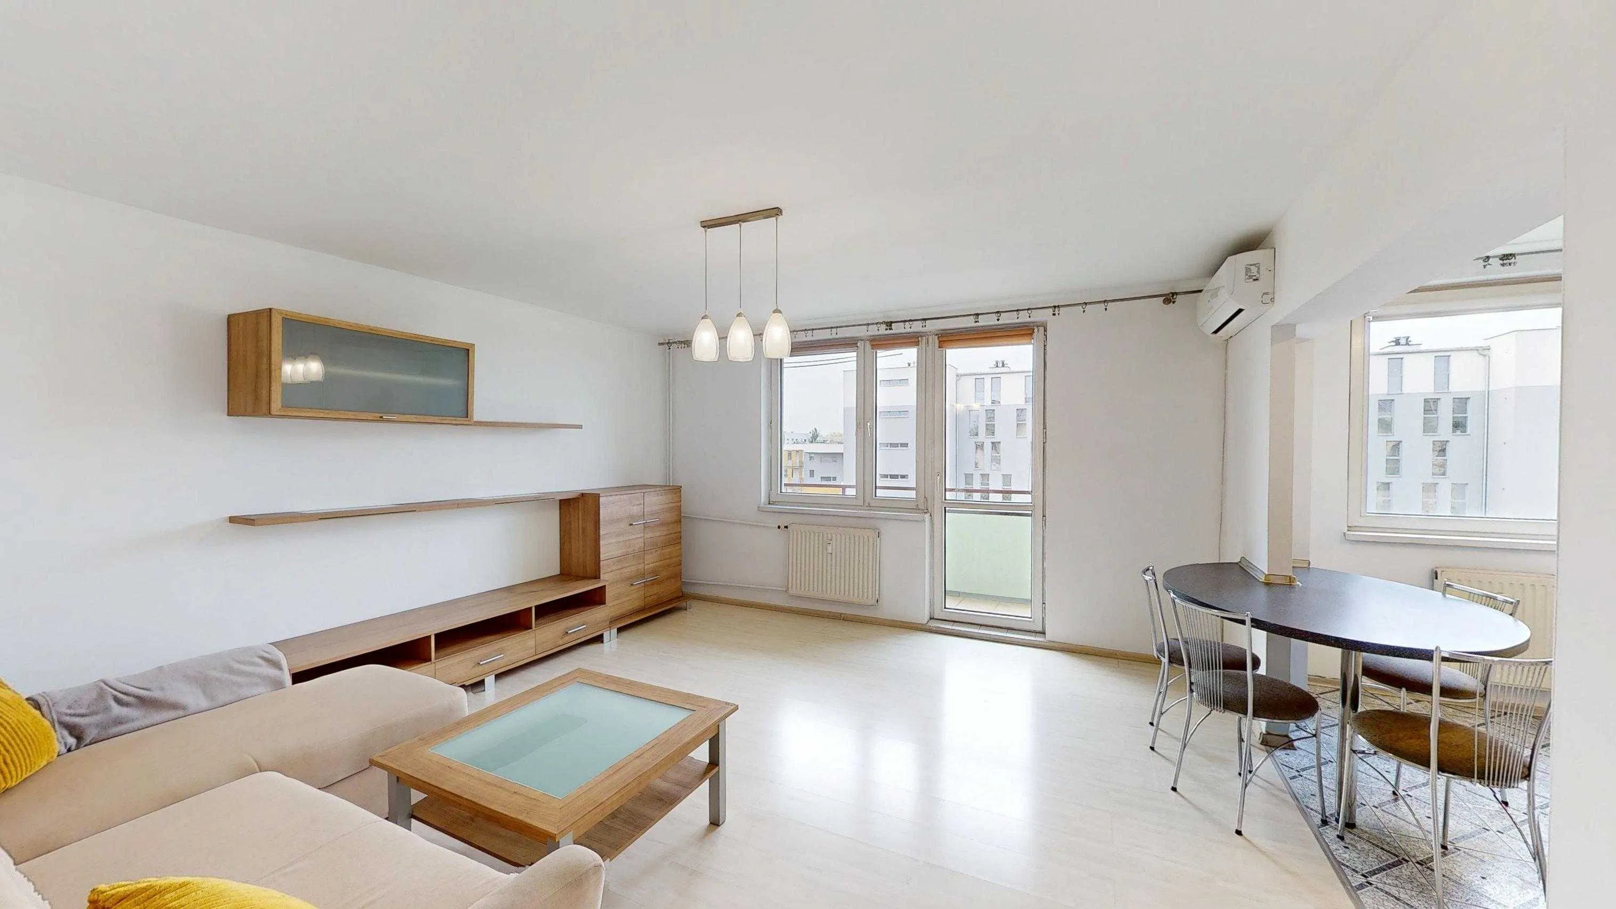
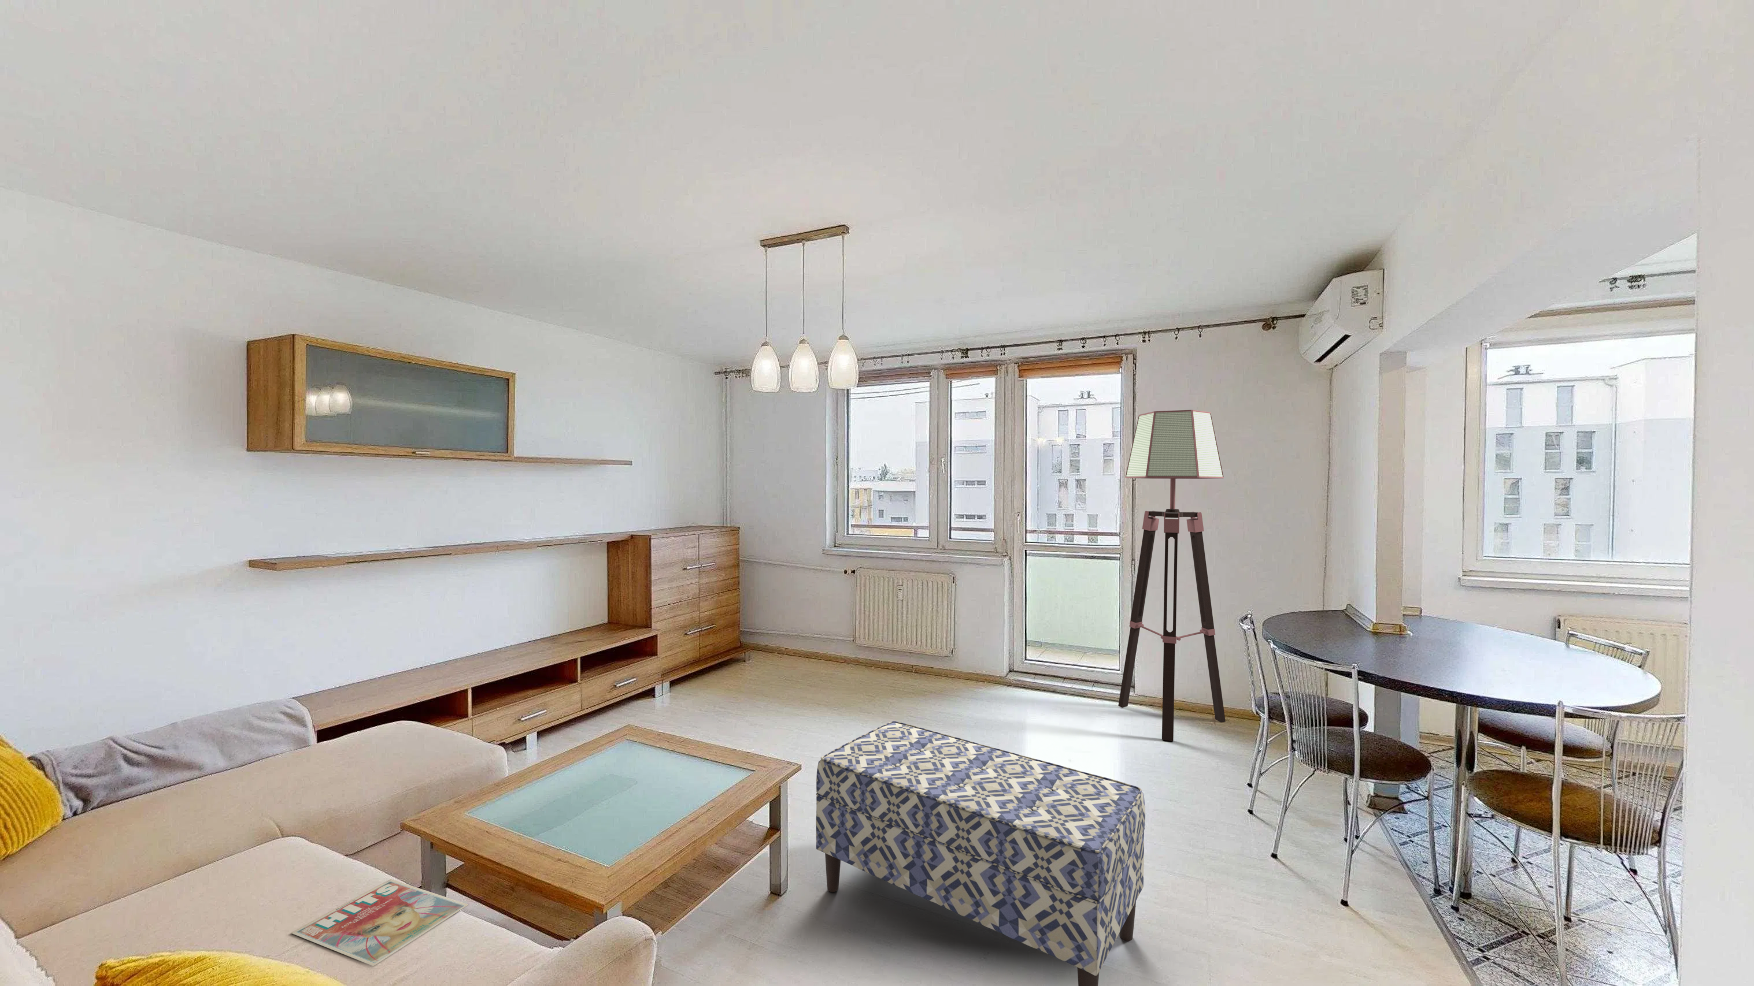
+ floor lamp [1118,409,1226,742]
+ magazine [290,879,470,967]
+ bench [816,720,1146,986]
